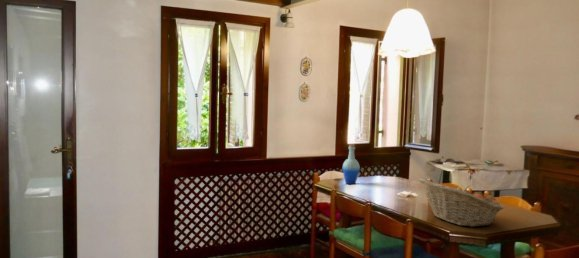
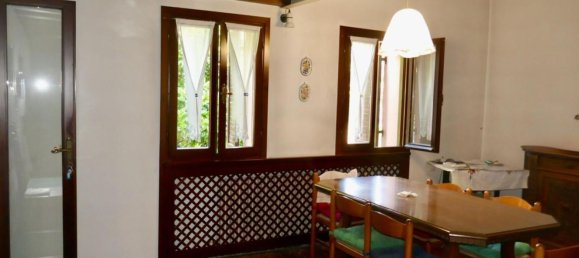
- bottle [342,143,361,185]
- fruit basket [418,177,504,228]
